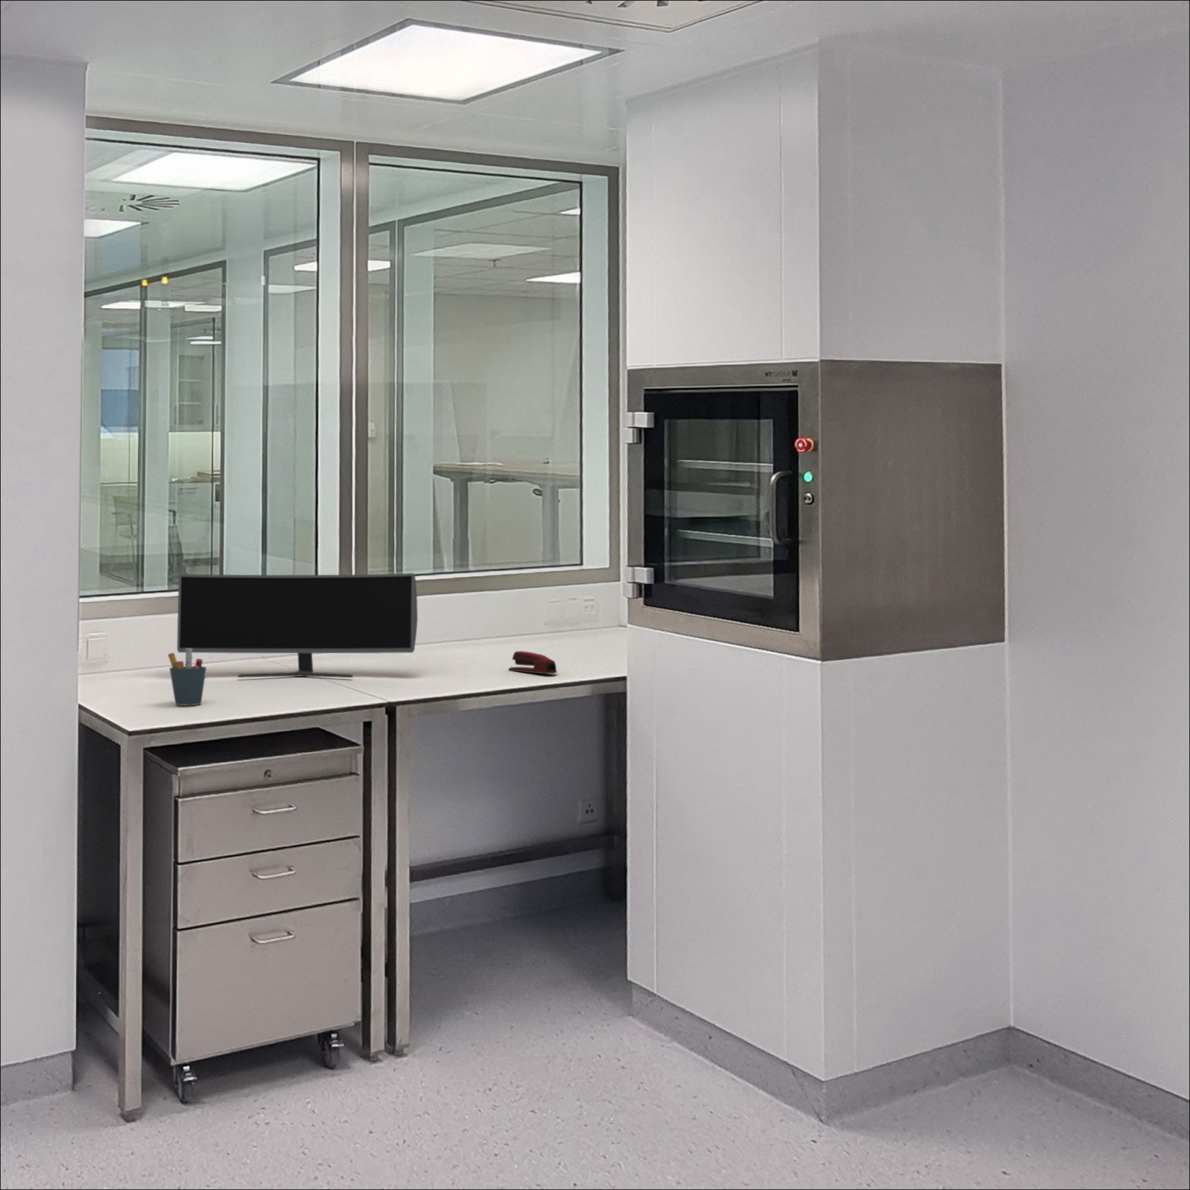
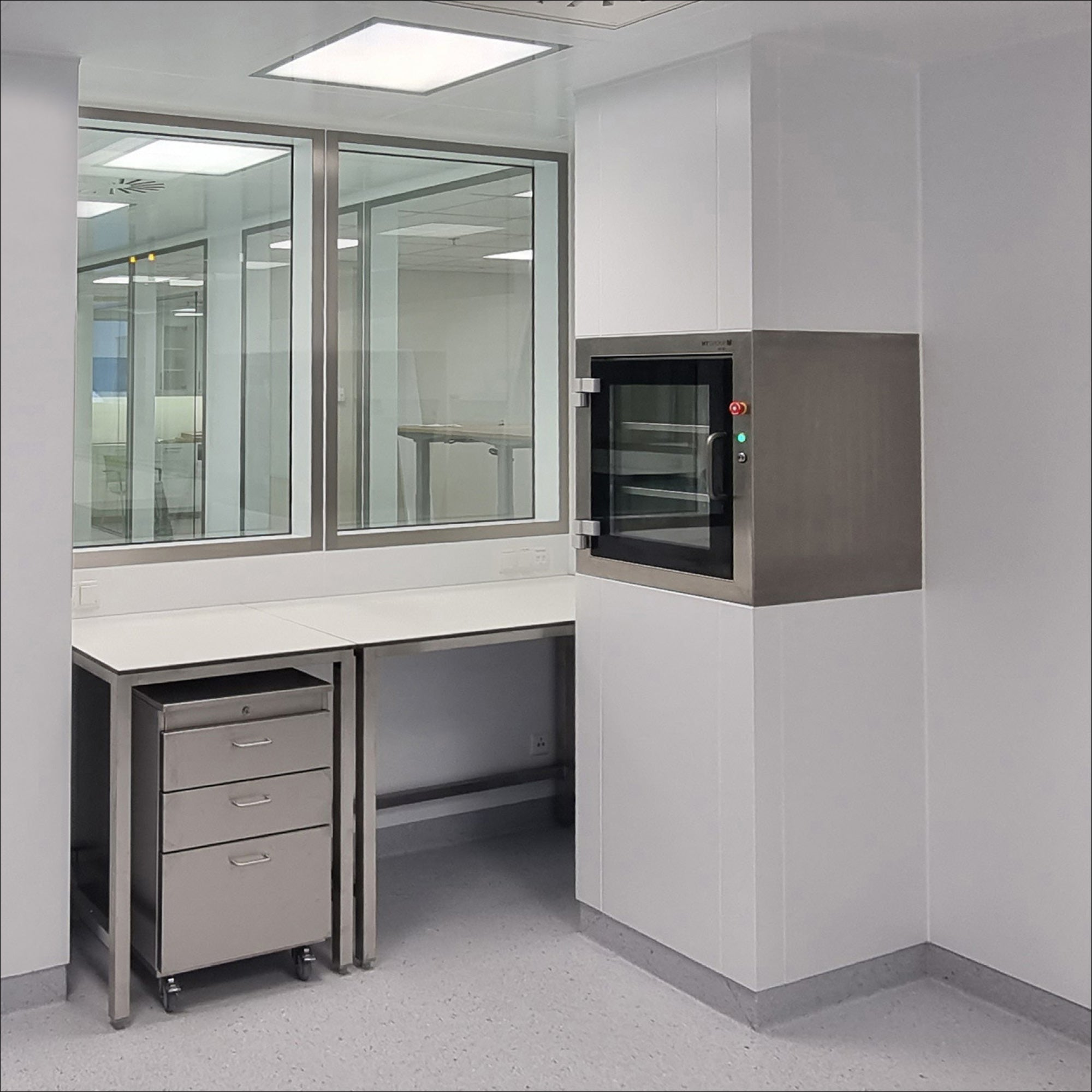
- stapler [508,651,558,675]
- monitor [177,572,418,678]
- pen holder [167,648,207,706]
